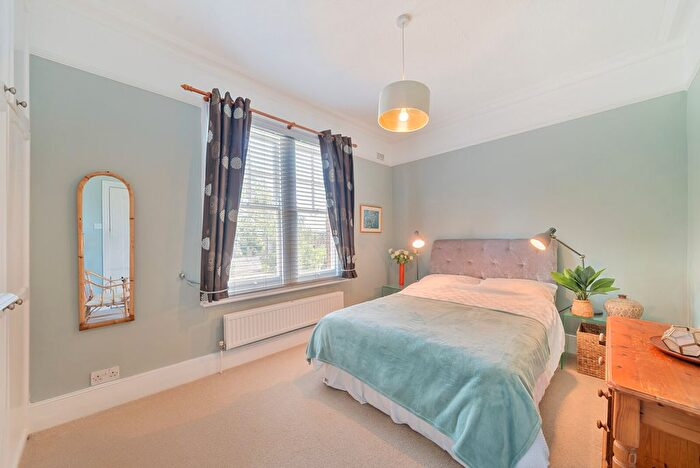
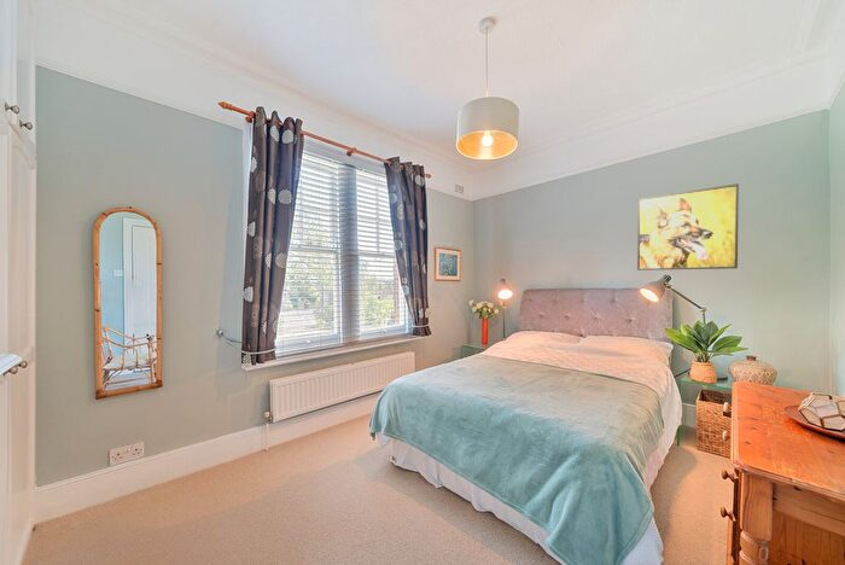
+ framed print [636,182,740,272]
